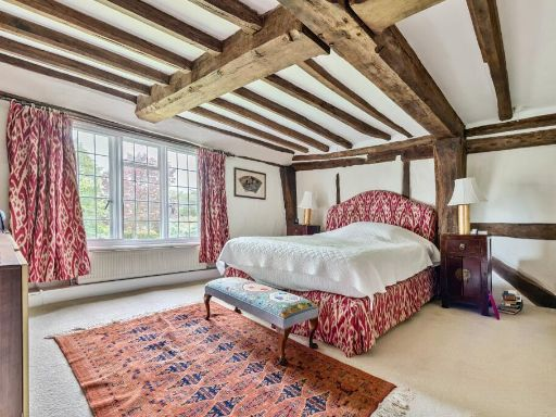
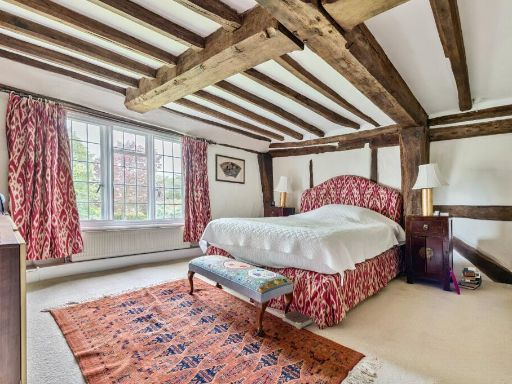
+ book [281,309,314,330]
